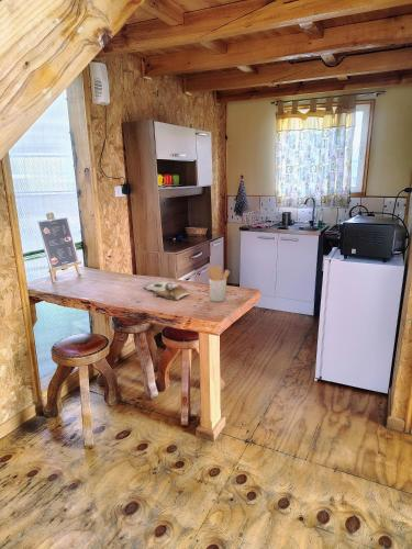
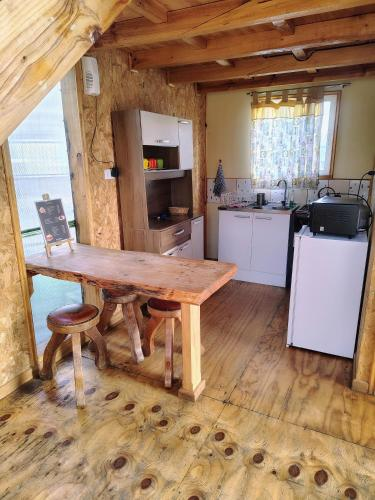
- utensil holder [207,265,231,303]
- cutting board [142,281,190,301]
